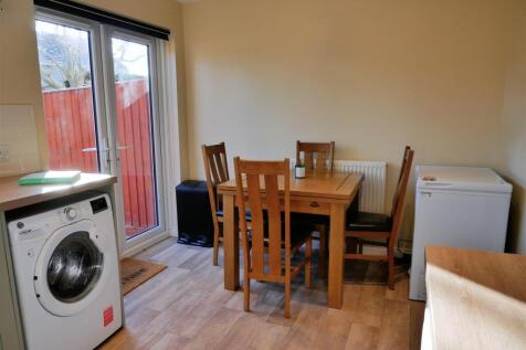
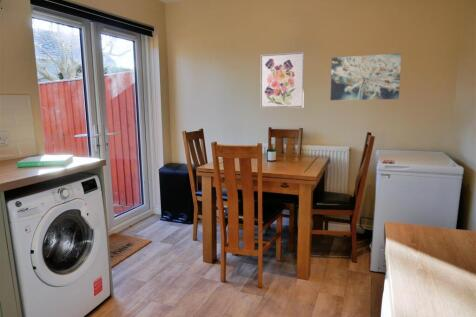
+ wall art [329,52,402,101]
+ wall art [259,51,306,109]
